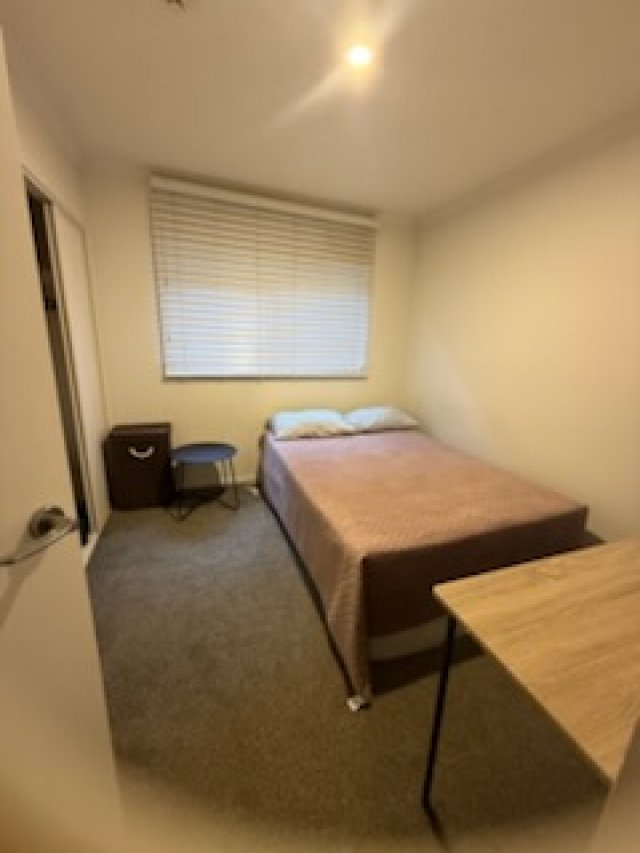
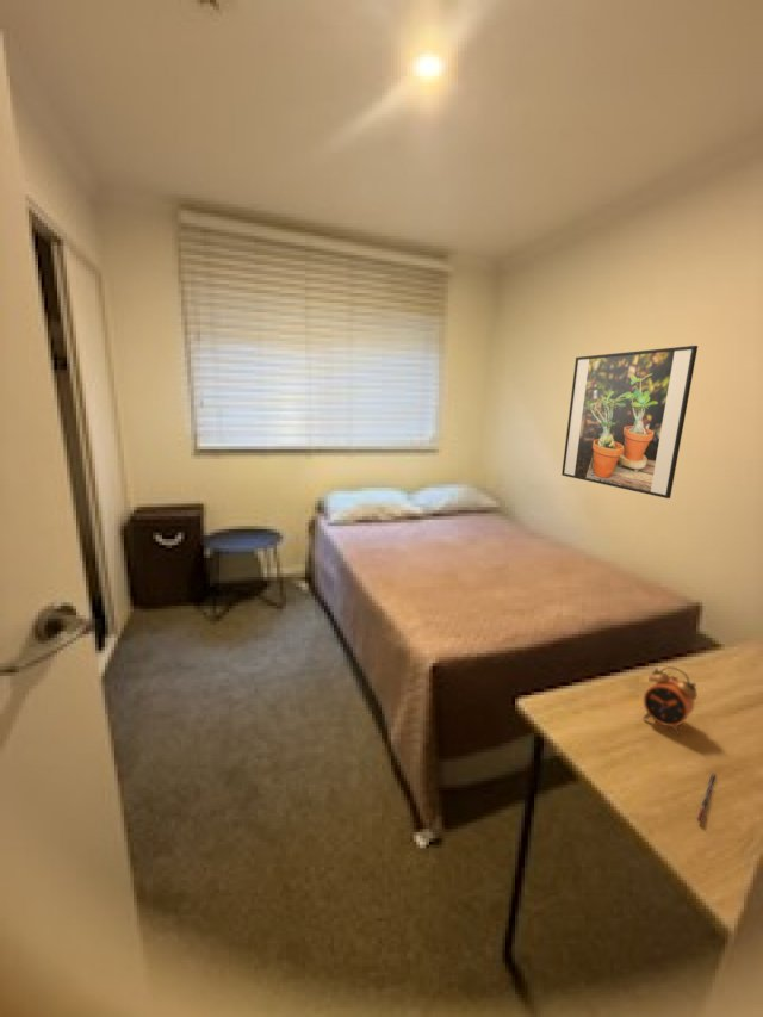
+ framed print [560,345,699,500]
+ alarm clock [643,665,699,736]
+ pen [696,773,718,824]
